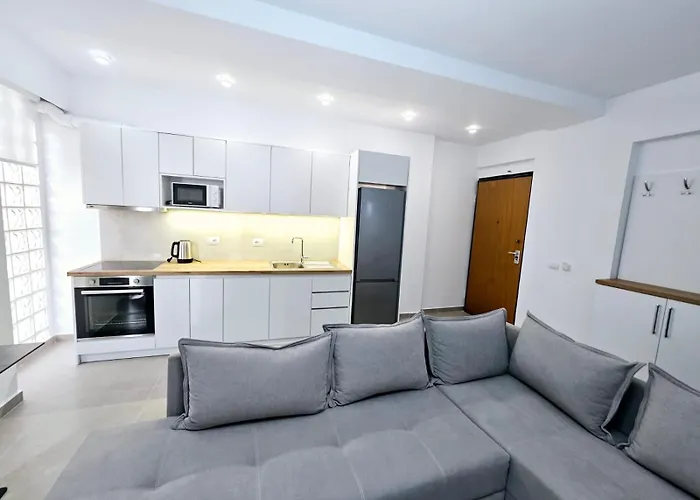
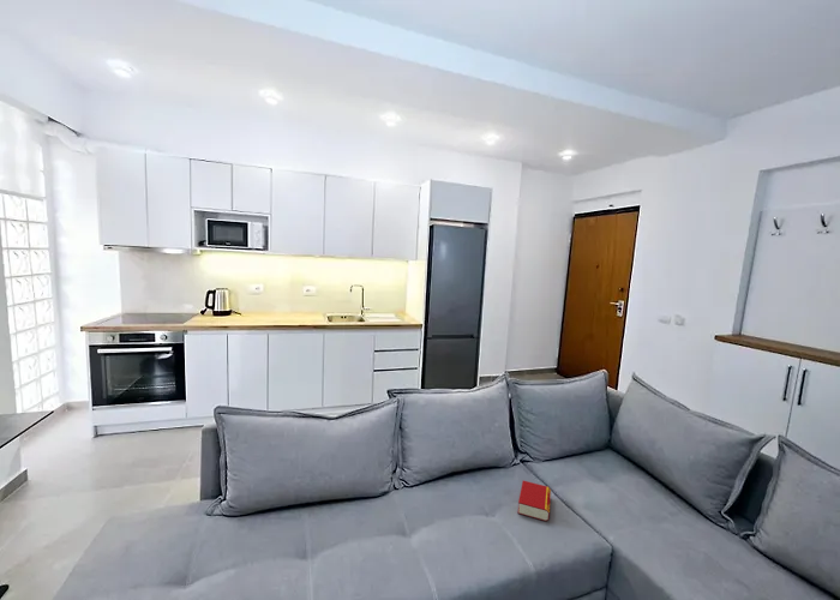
+ book [516,480,552,522]
